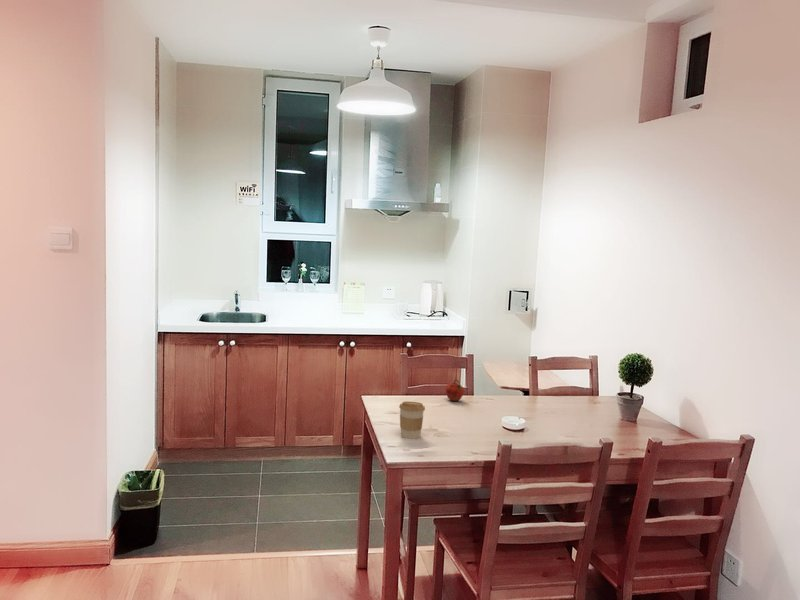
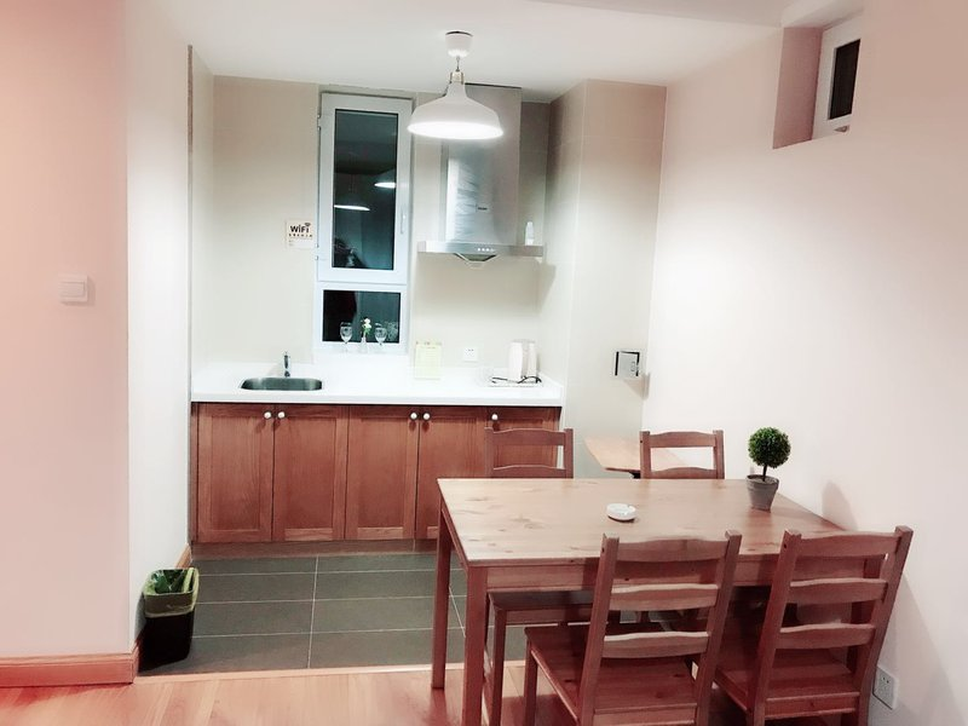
- fruit [444,377,465,402]
- coffee cup [398,400,426,440]
